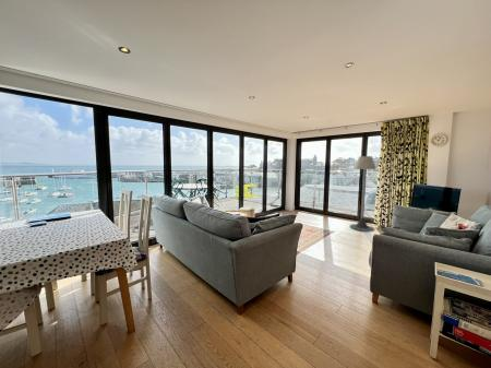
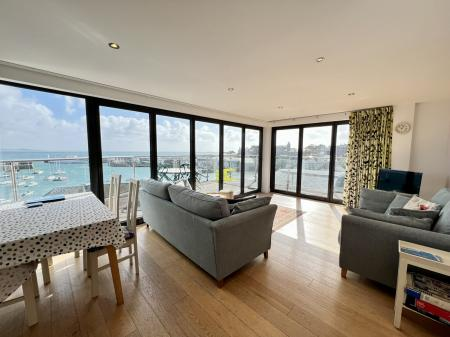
- floor lamp [349,155,378,233]
